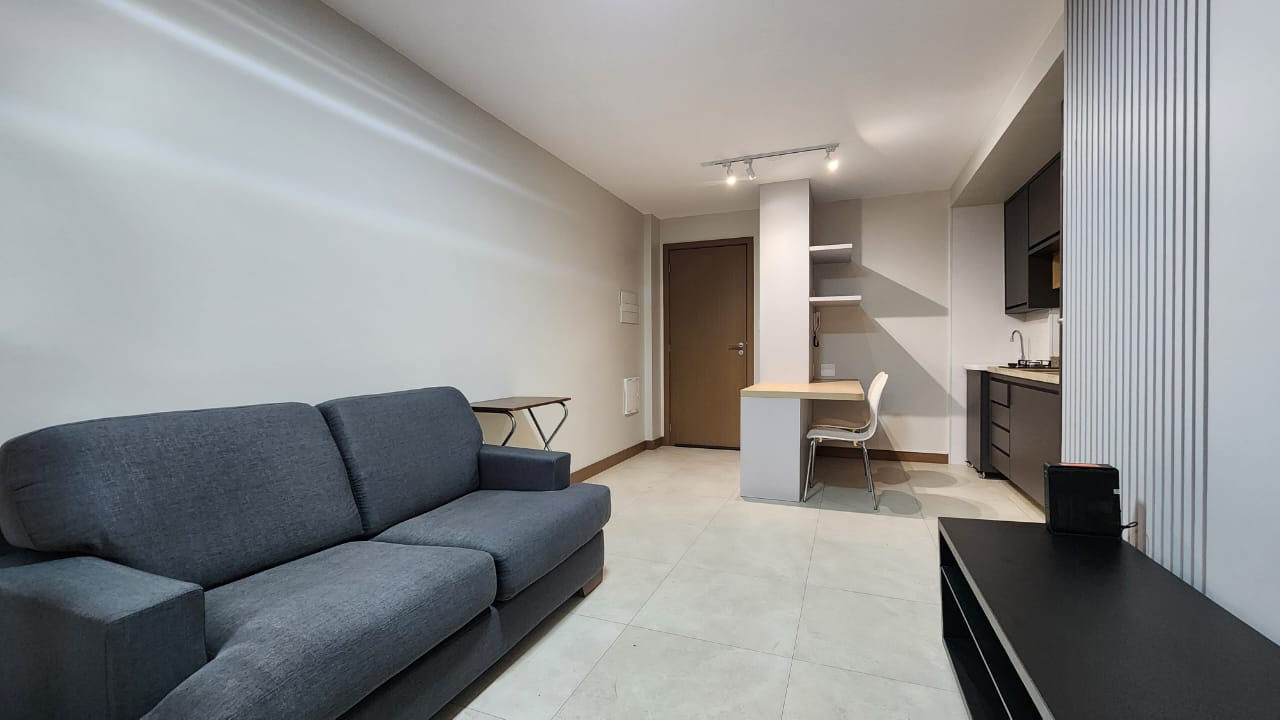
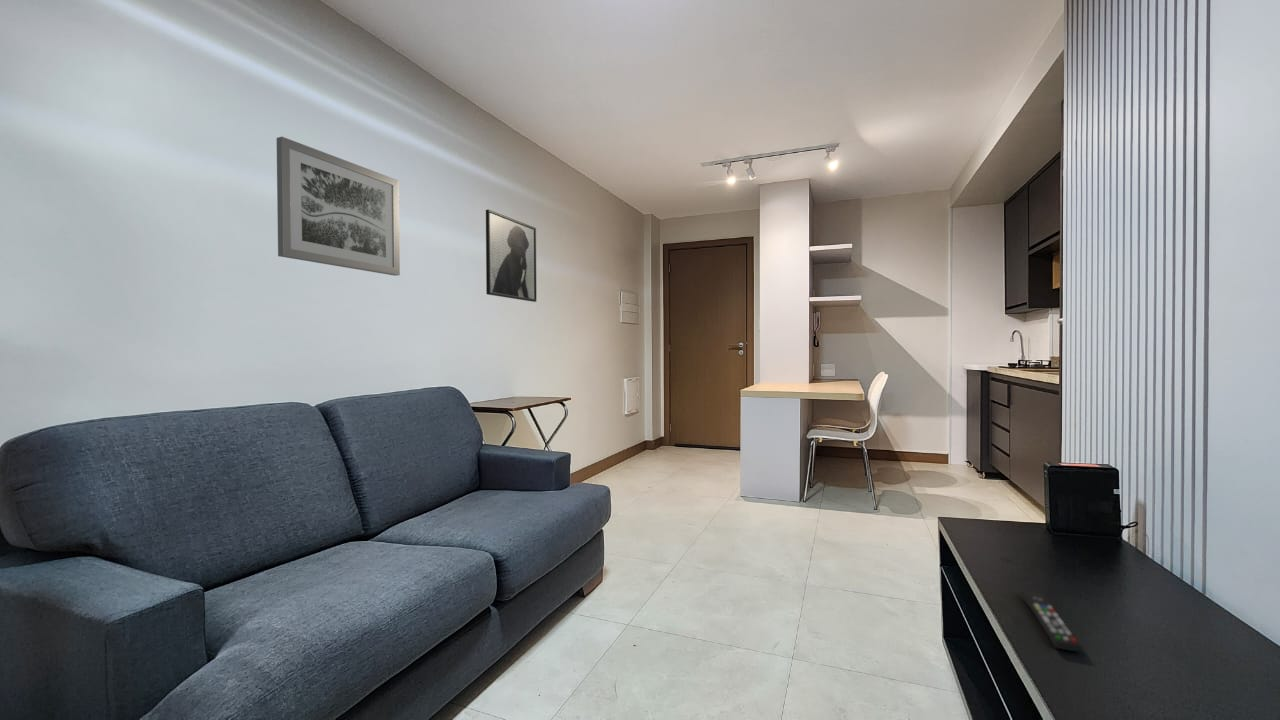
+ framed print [485,209,538,303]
+ remote control [1020,590,1083,653]
+ wall art [276,136,401,277]
